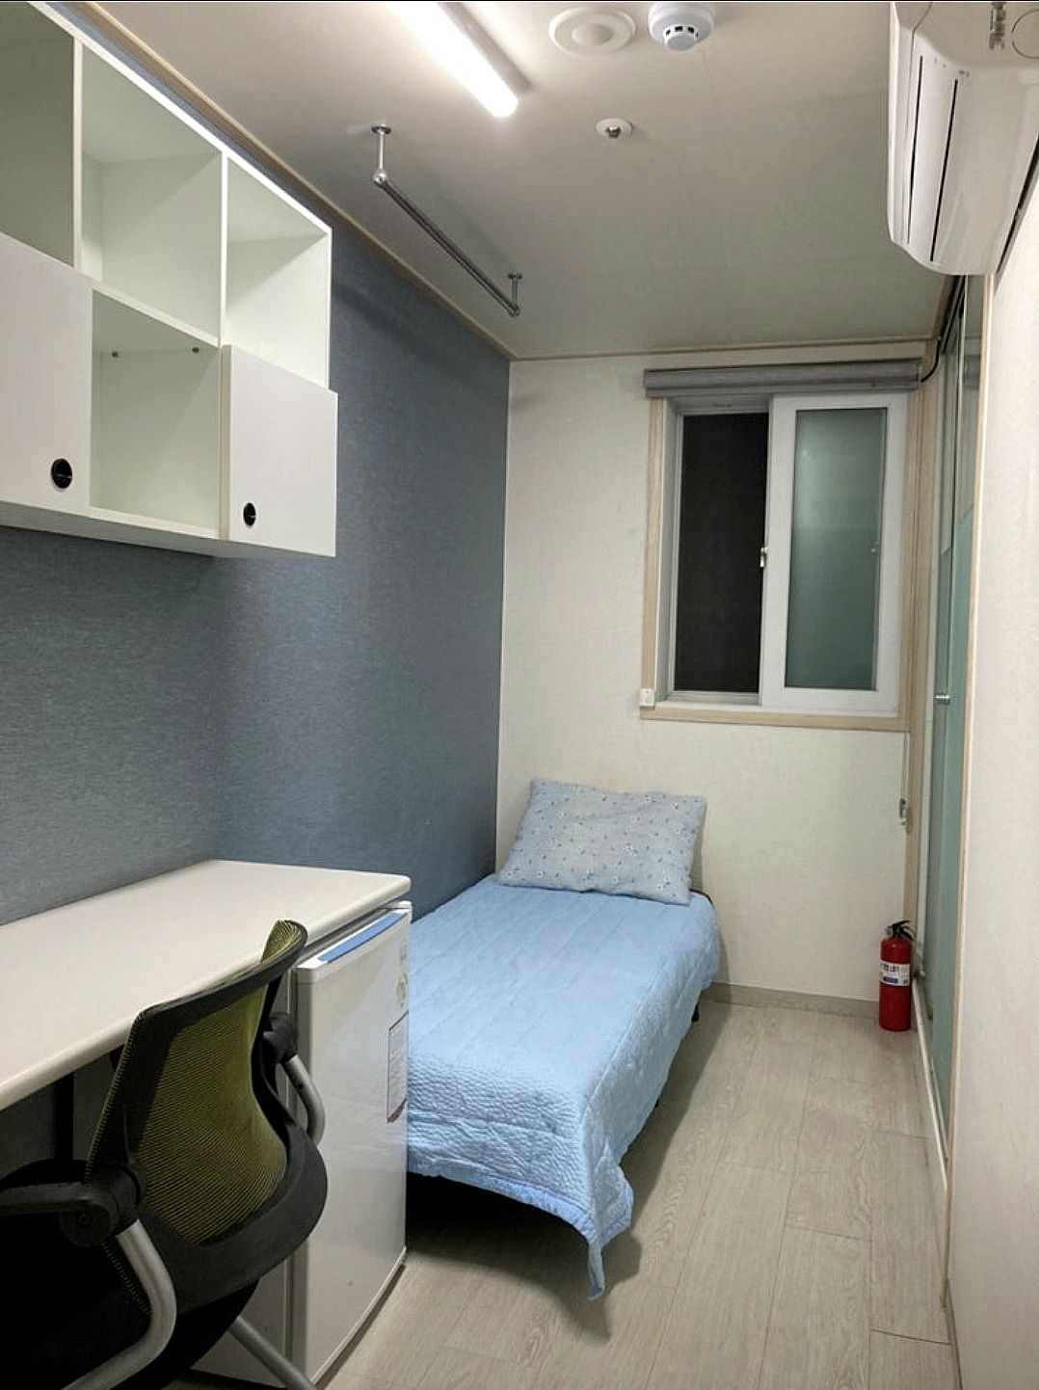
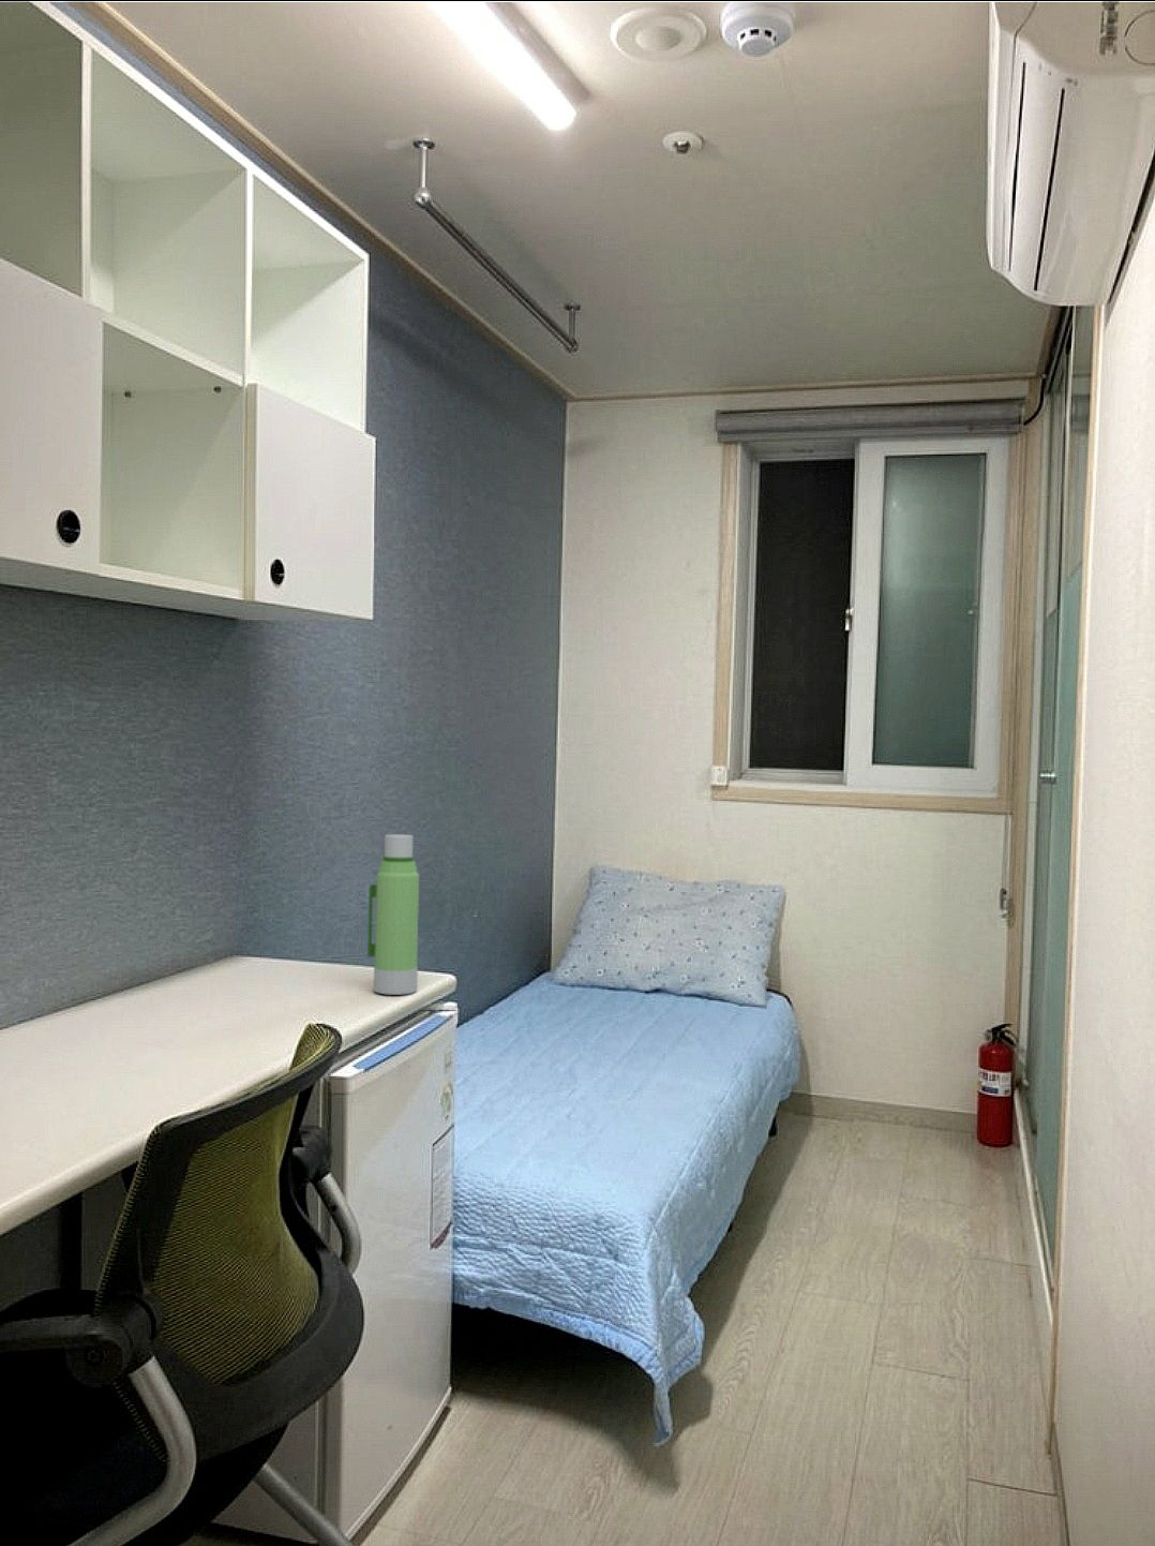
+ water bottle [366,832,420,996]
